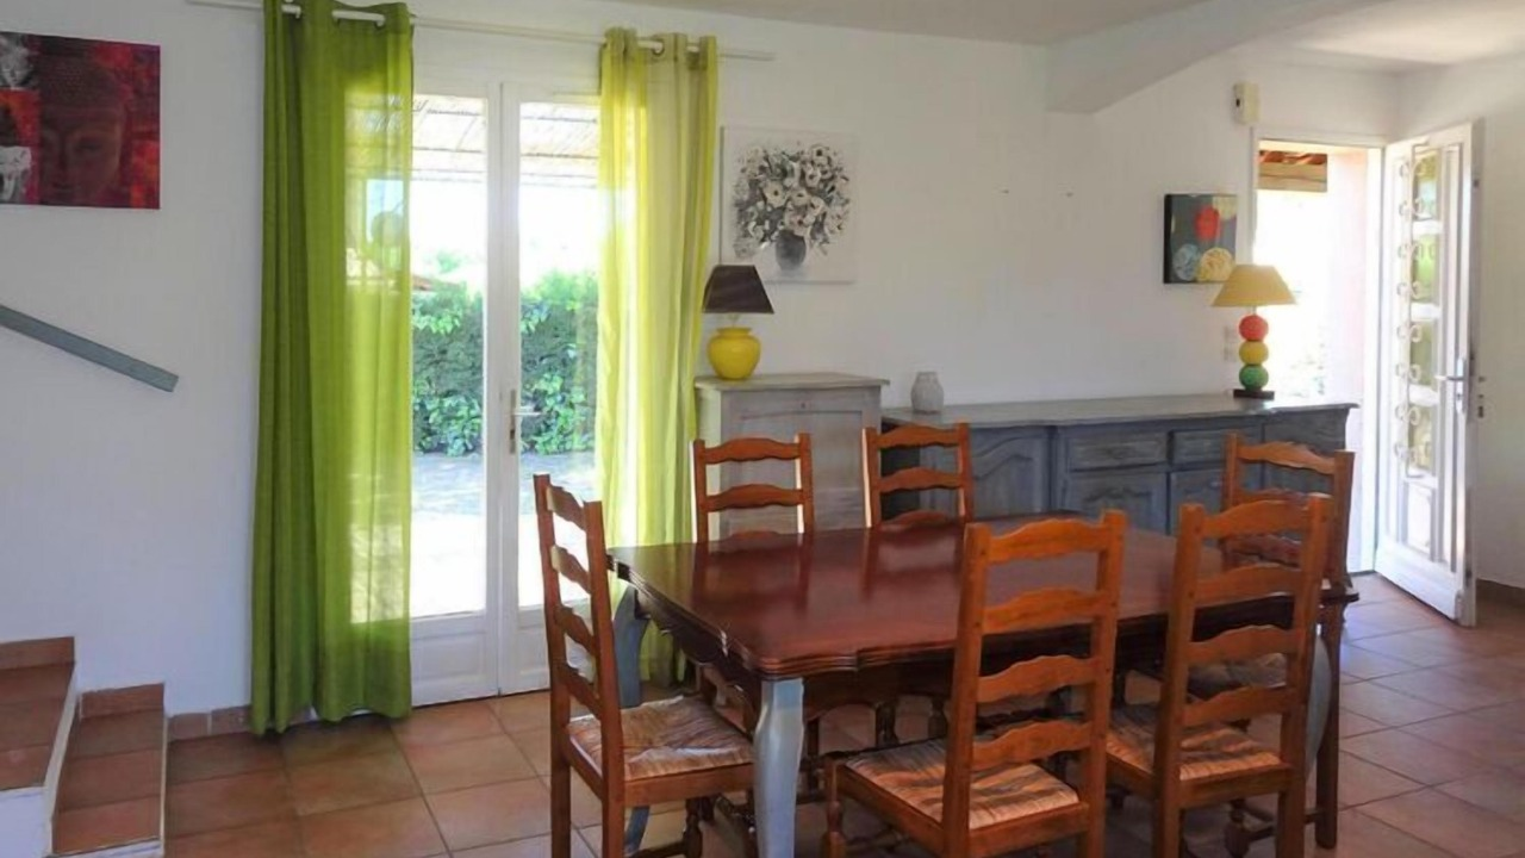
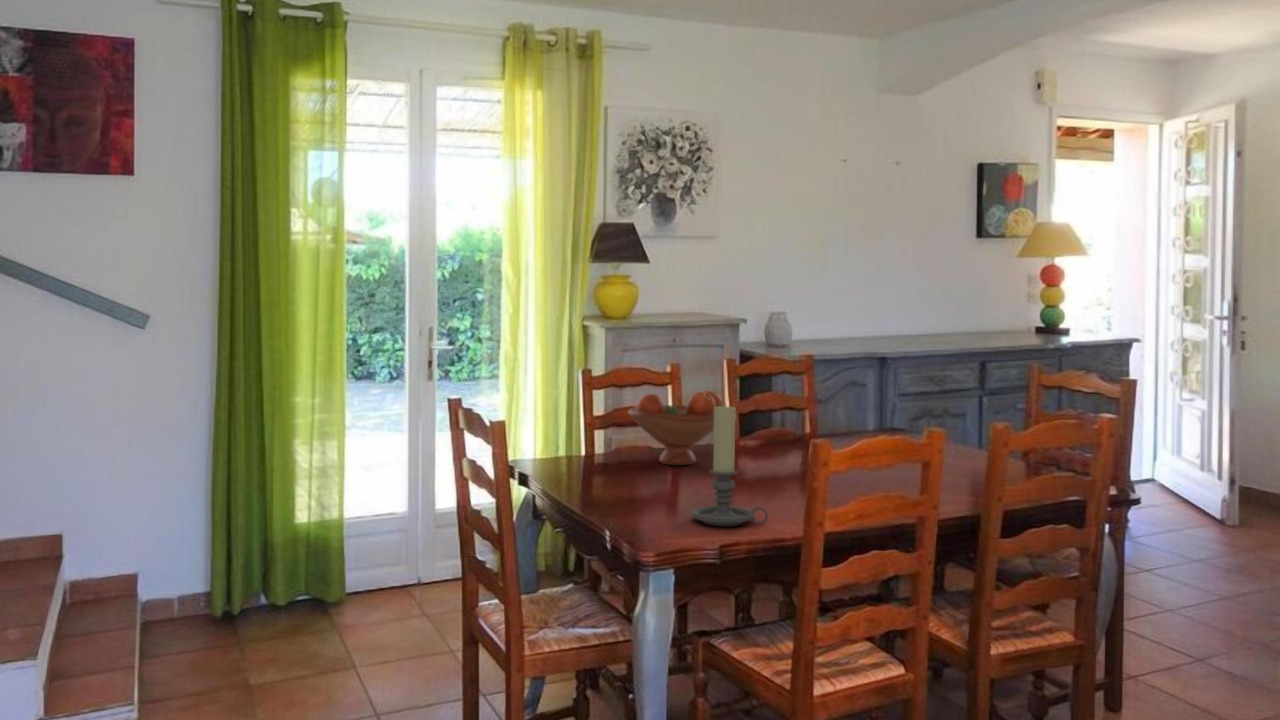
+ fruit bowl [627,390,724,466]
+ candle holder [690,403,769,527]
